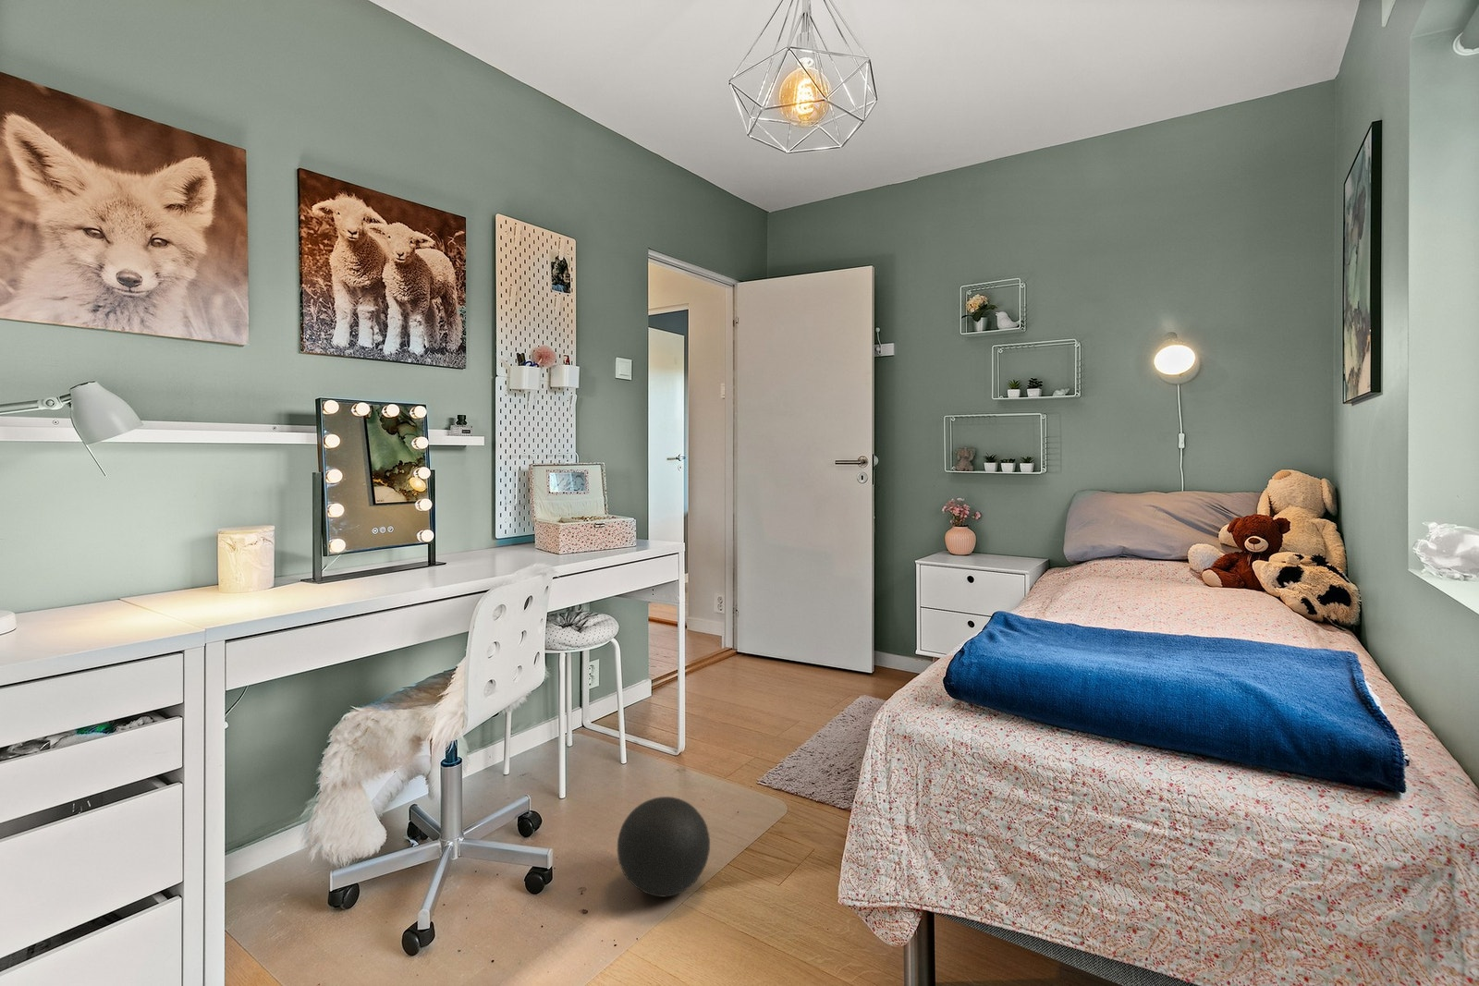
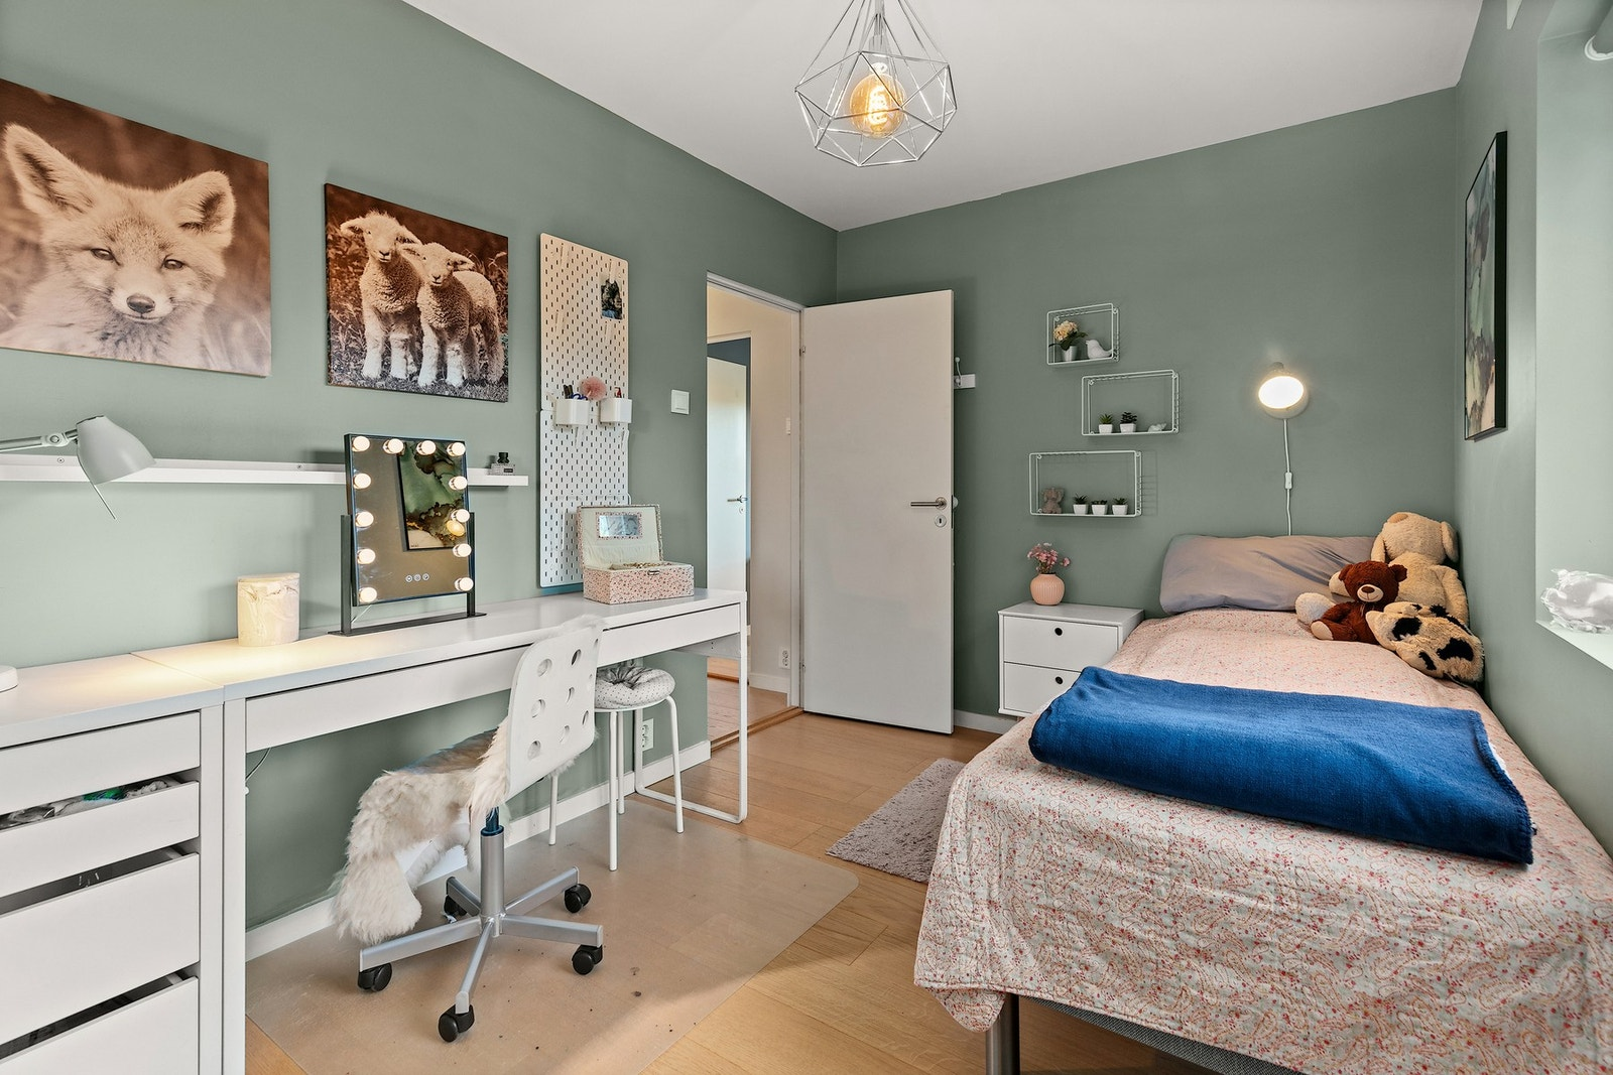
- ball [616,796,711,898]
